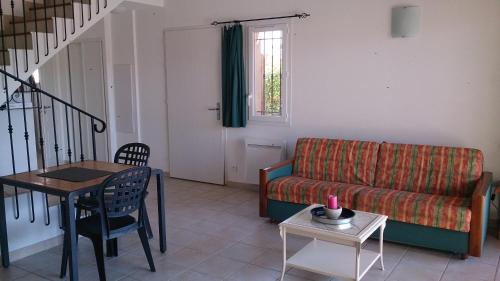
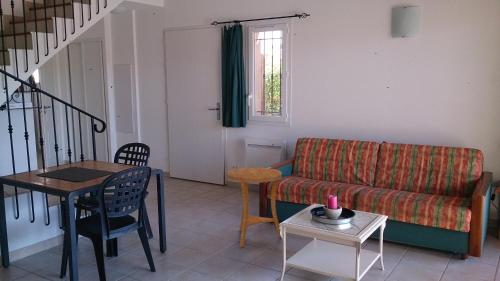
+ side table [226,166,283,248]
